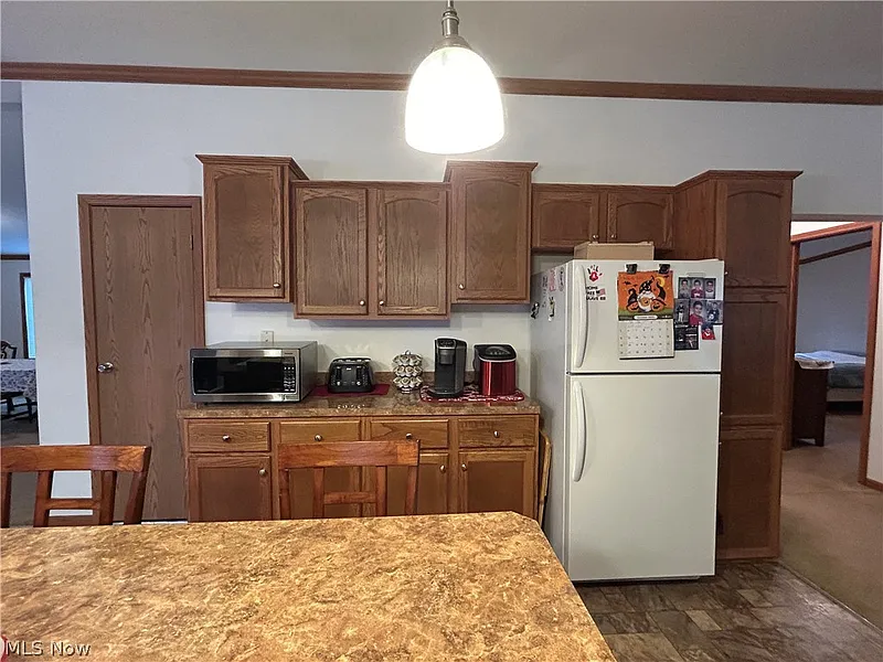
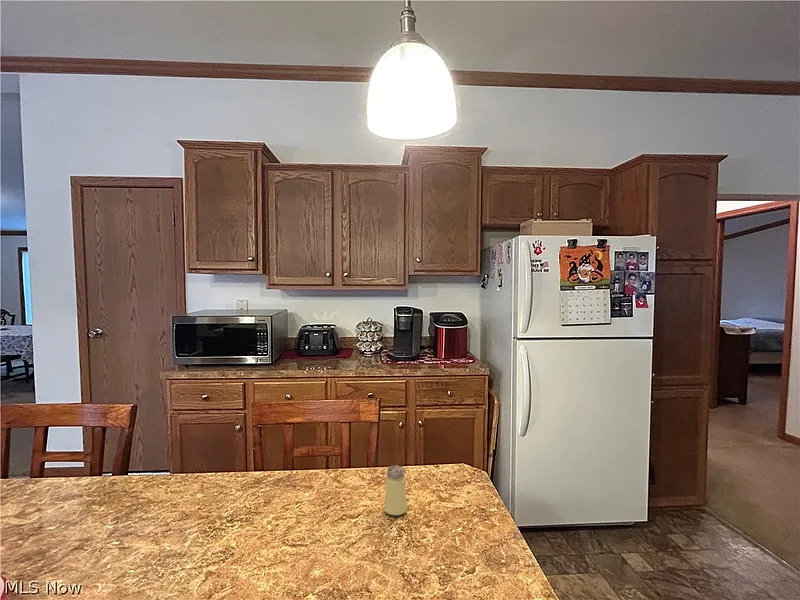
+ saltshaker [383,464,408,517]
